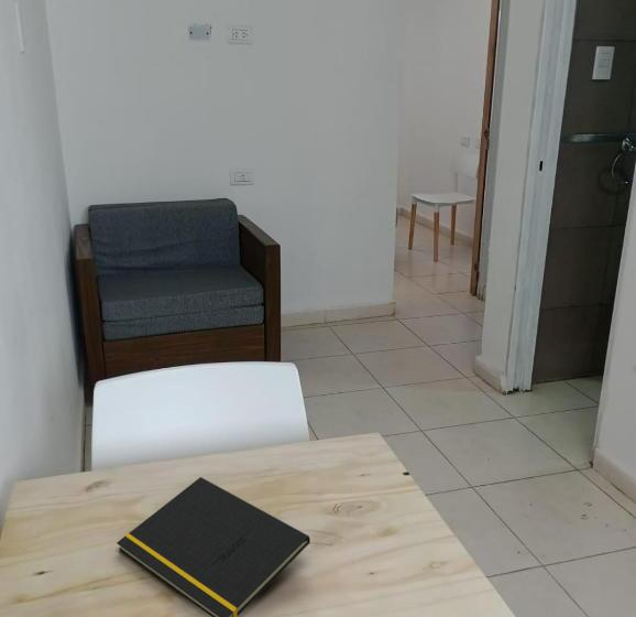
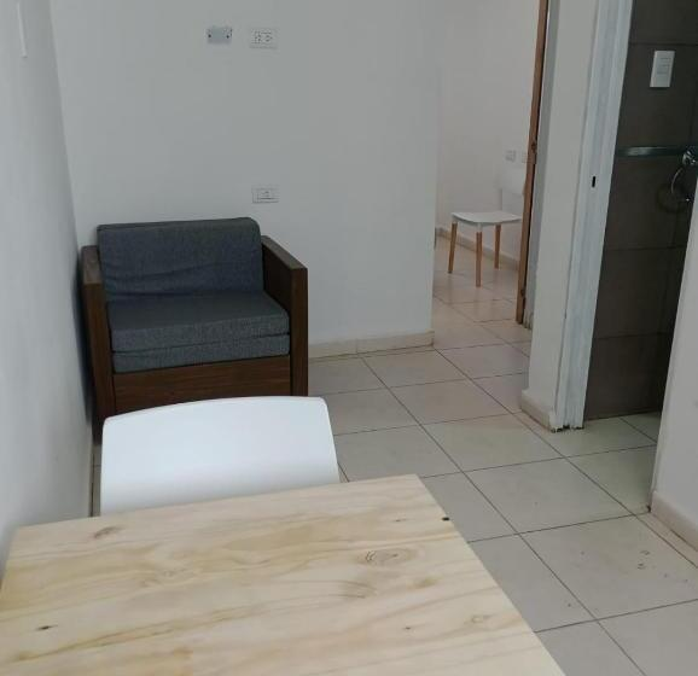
- notepad [116,476,311,617]
